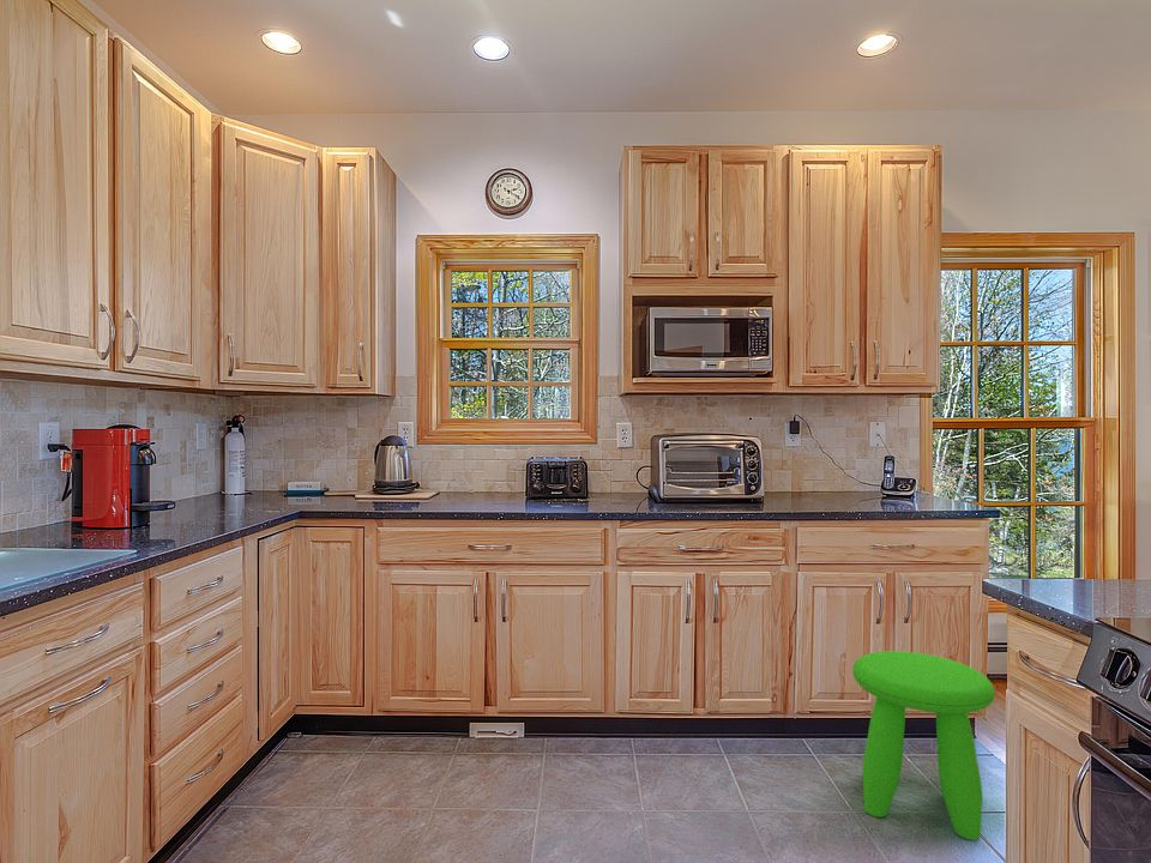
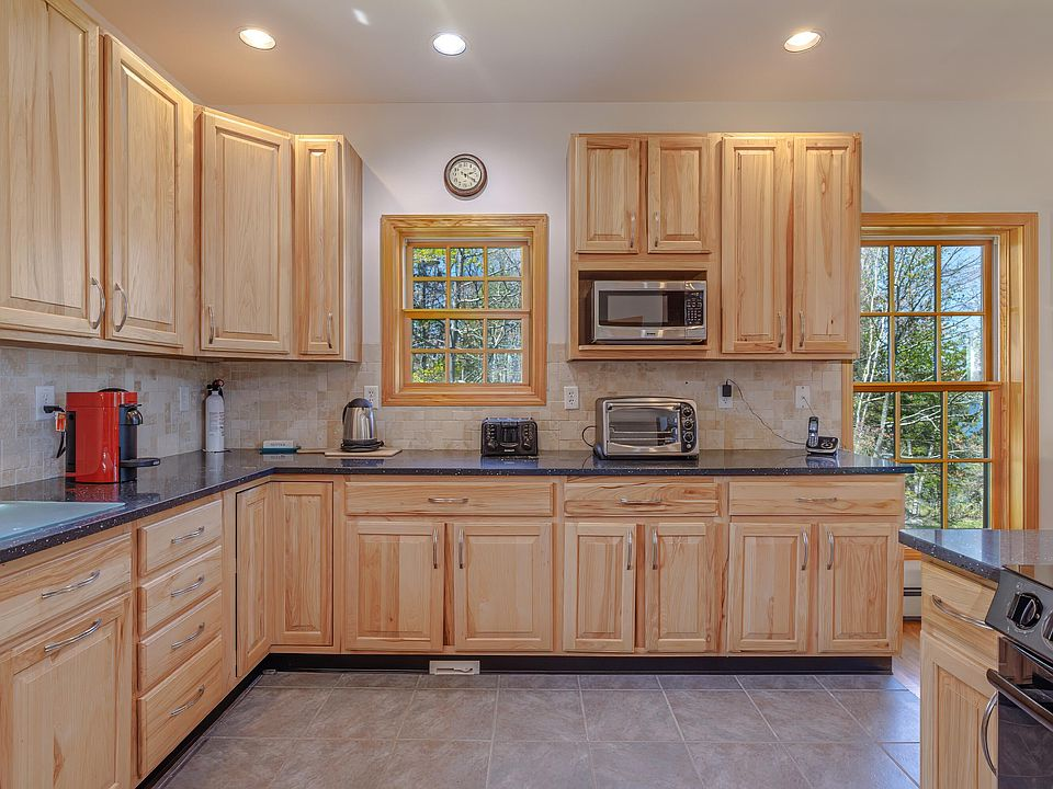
- stool [851,650,996,841]
